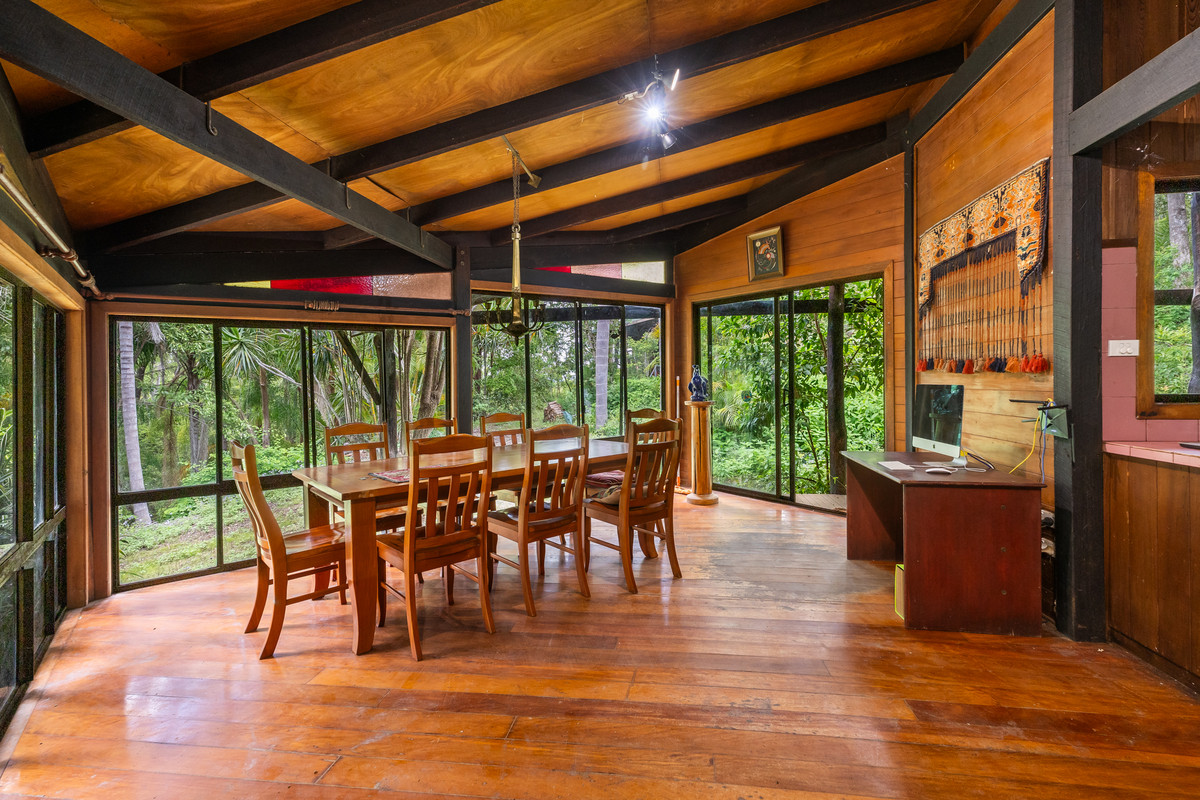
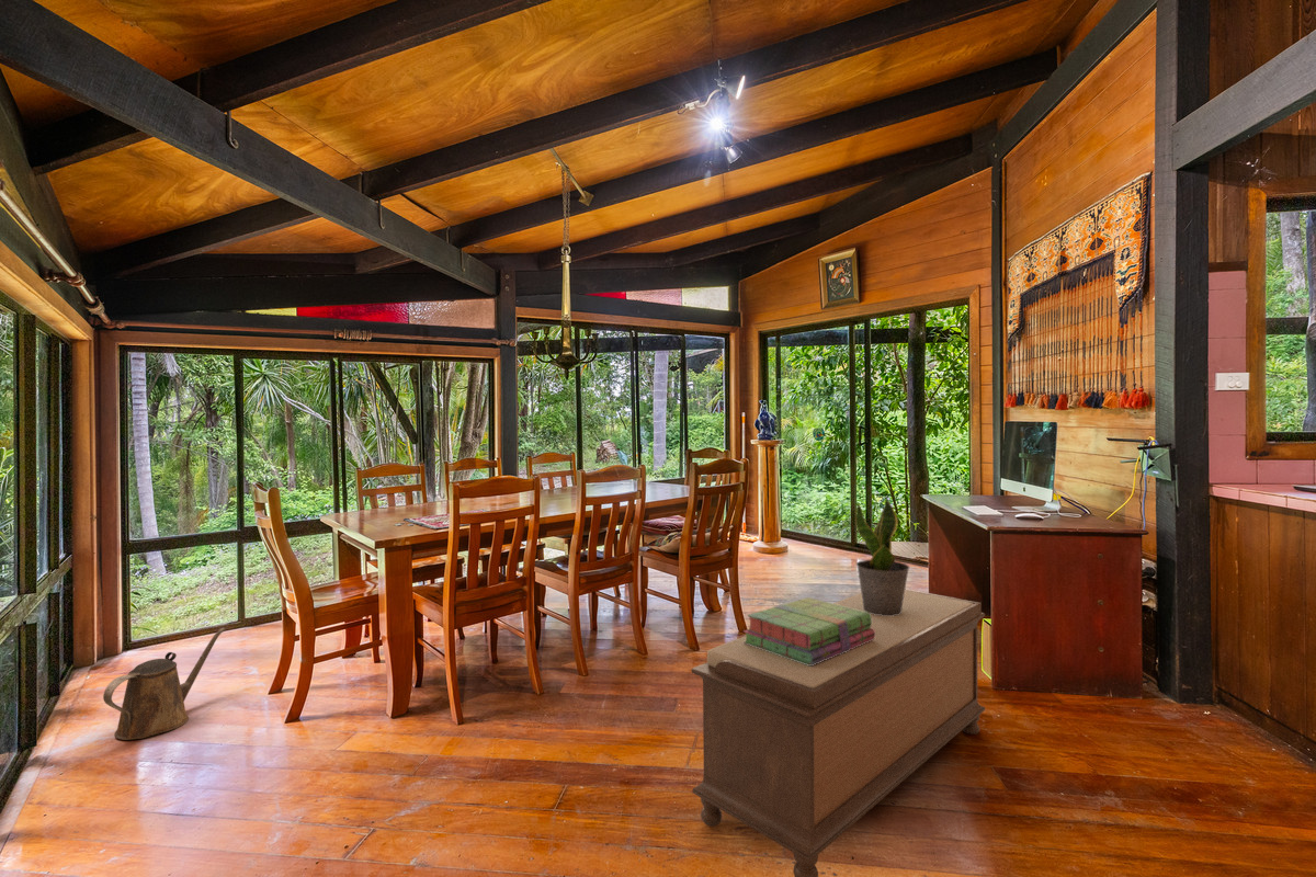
+ stack of books [742,596,875,665]
+ watering can [102,627,226,741]
+ bench [690,588,986,877]
+ potted plant [854,498,910,616]
